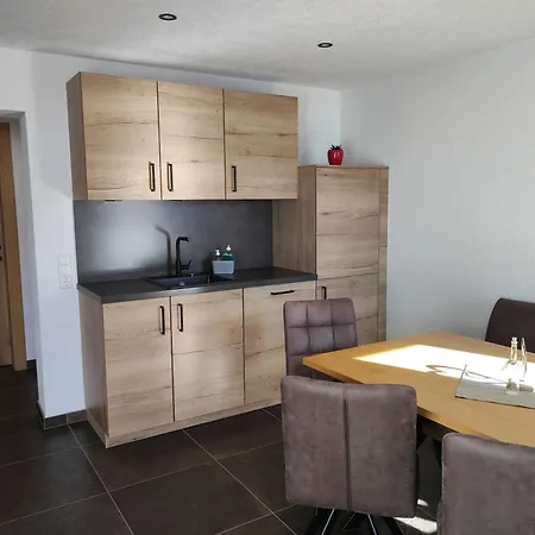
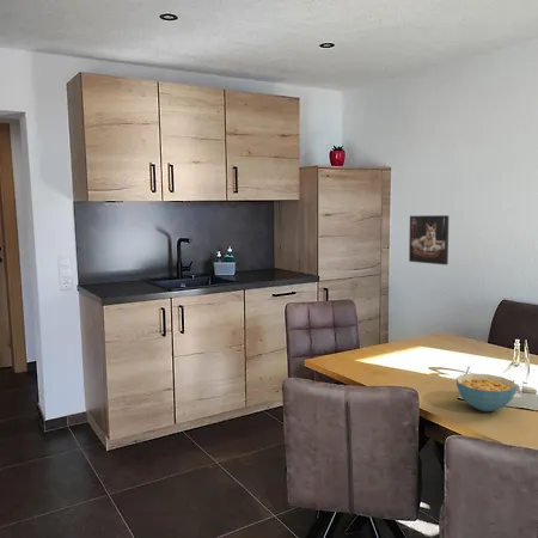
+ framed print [408,214,450,267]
+ cereal bowl [456,373,518,412]
